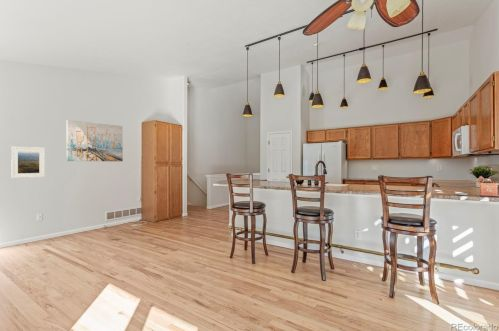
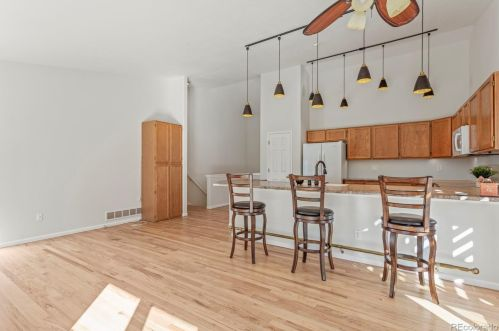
- wall art [66,119,124,162]
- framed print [10,146,46,179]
